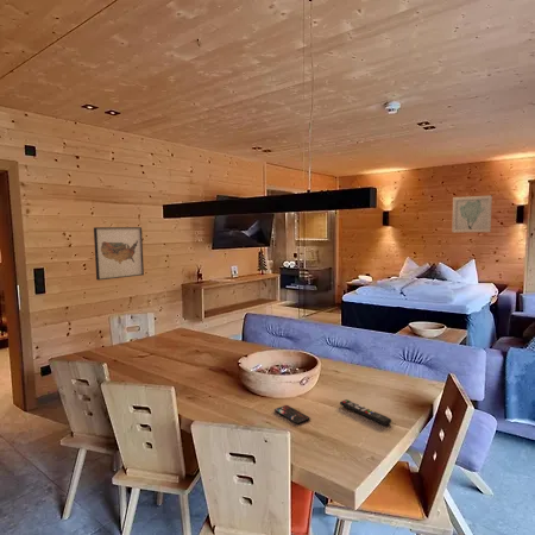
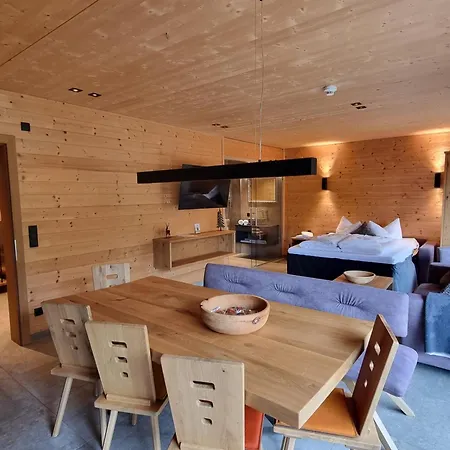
- wall art [93,226,145,282]
- wall art [451,194,493,233]
- remote control [339,398,392,427]
- smartphone [273,404,311,426]
